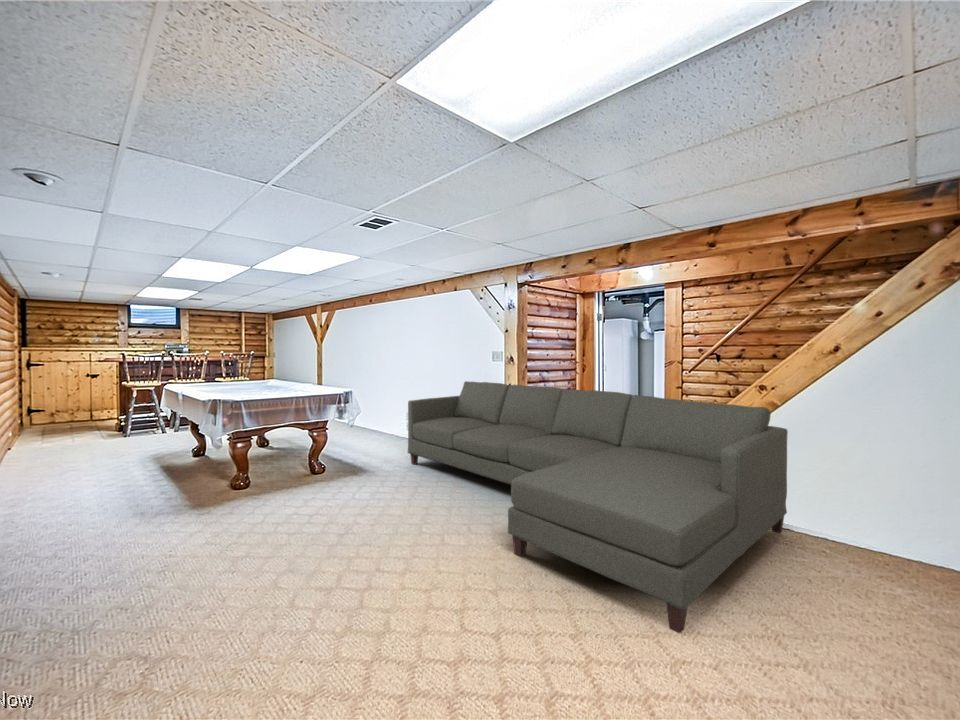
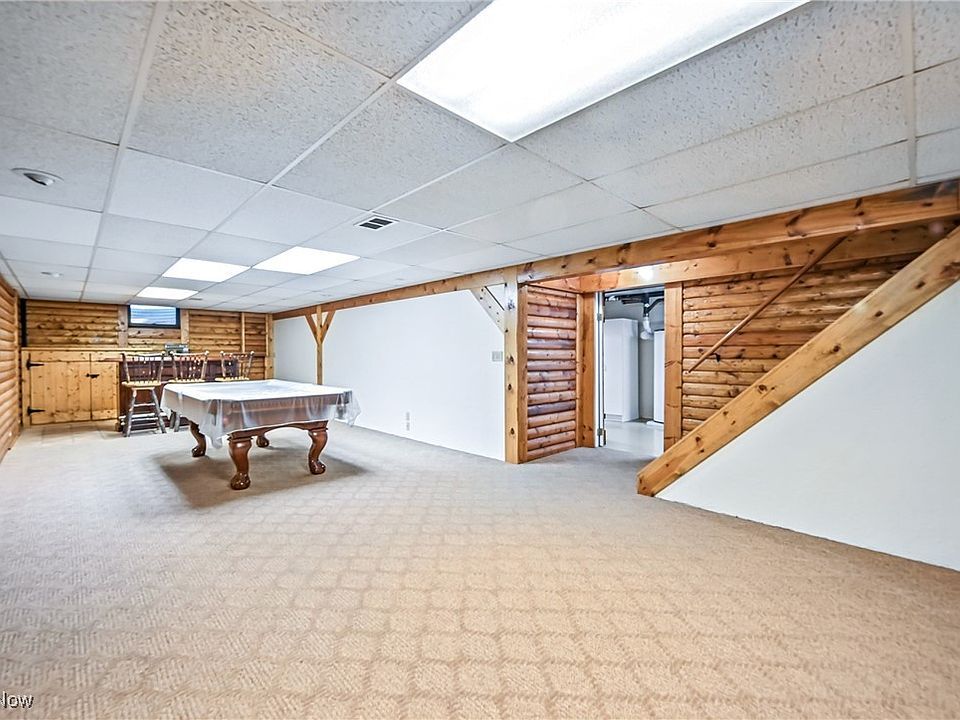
- sofa [407,380,789,634]
